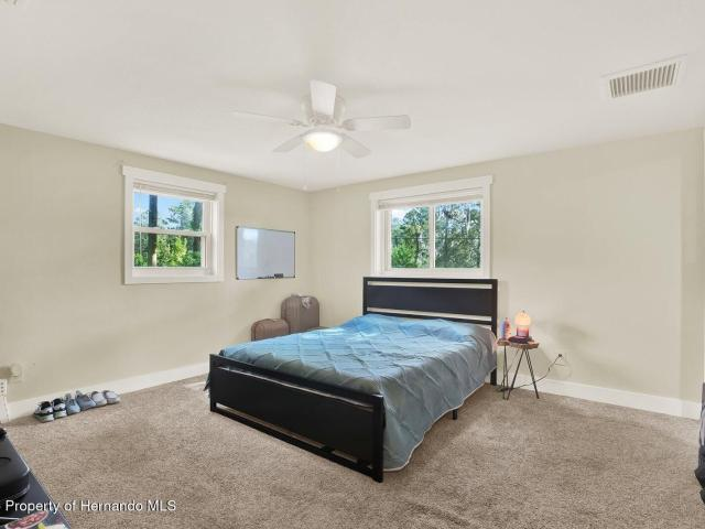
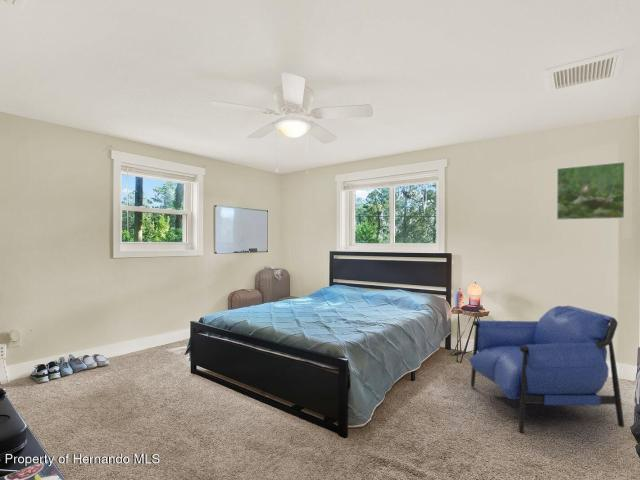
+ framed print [556,161,626,221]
+ armchair [468,305,625,434]
